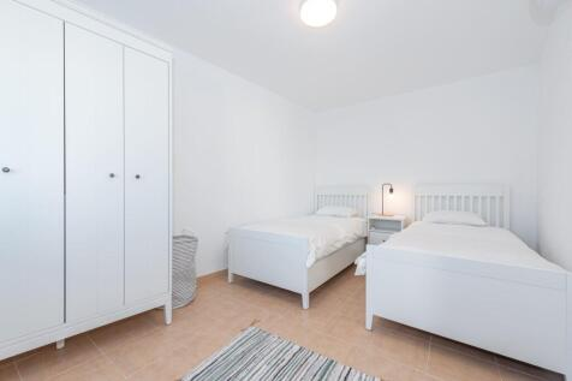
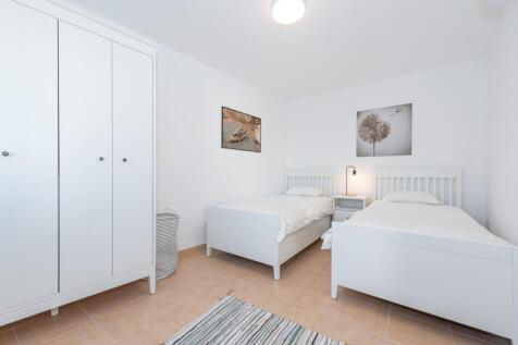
+ wall art [355,102,414,158]
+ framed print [220,106,262,153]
